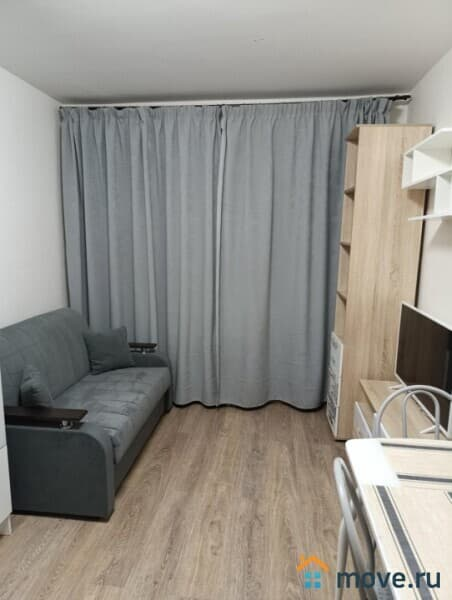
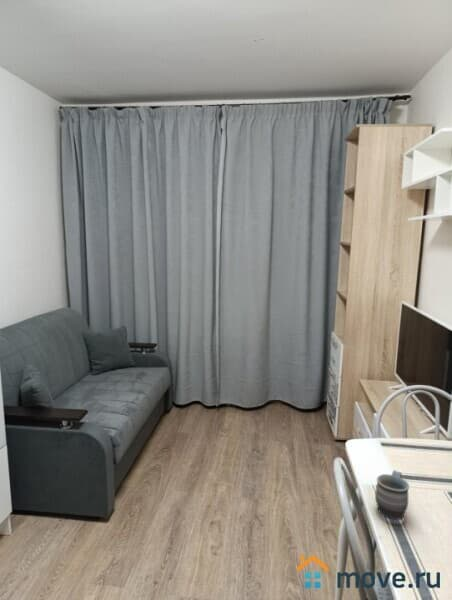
+ mug [374,469,410,521]
